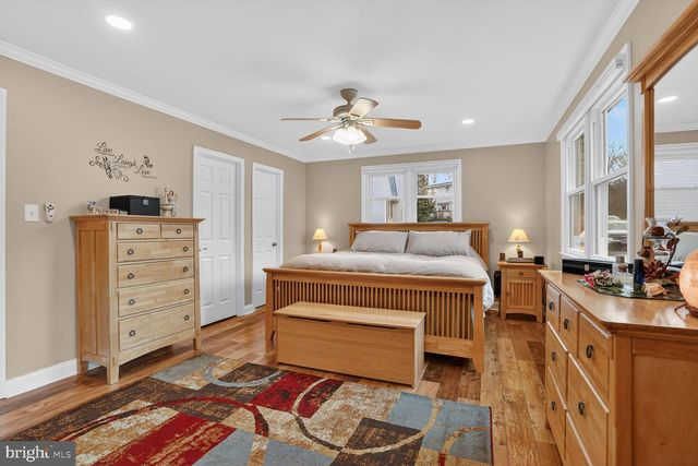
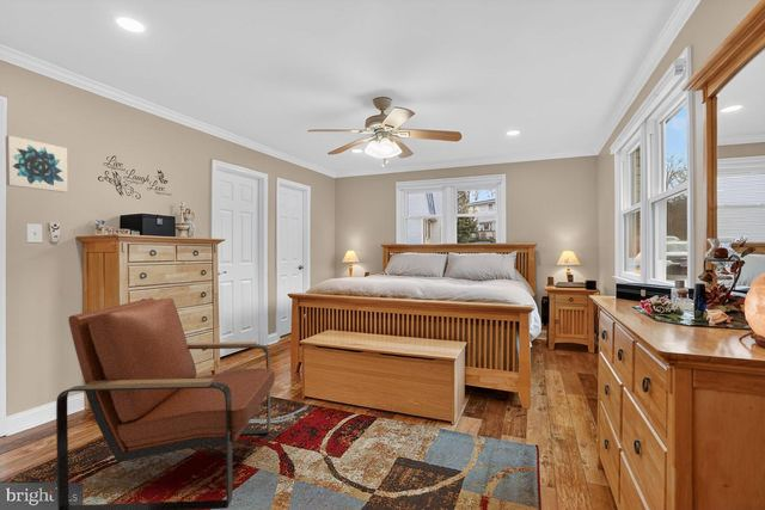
+ wall art [5,135,69,193]
+ armchair [55,297,276,510]
